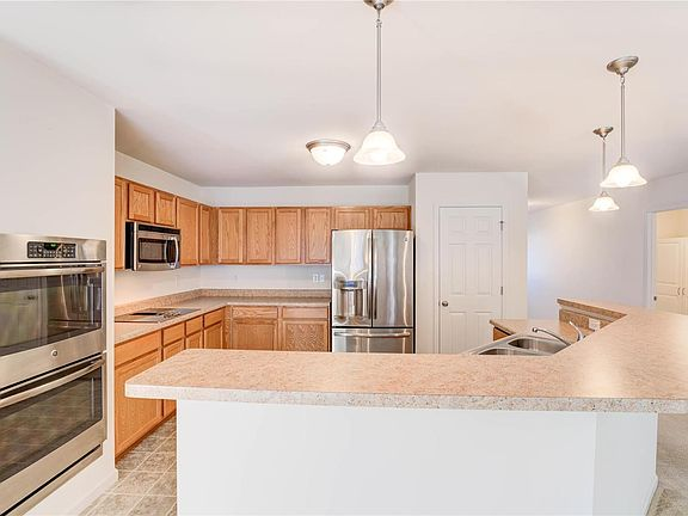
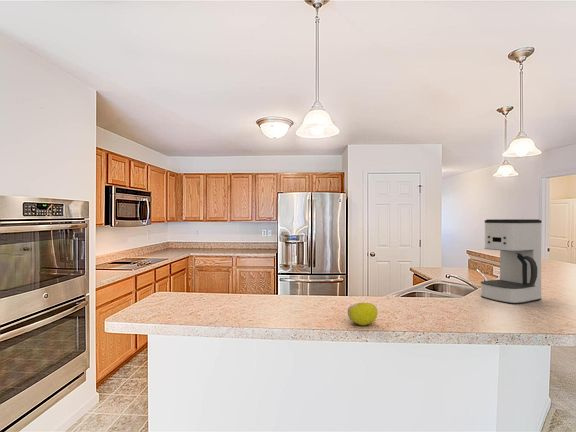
+ coffee maker [480,218,543,305]
+ fruit [347,302,379,326]
